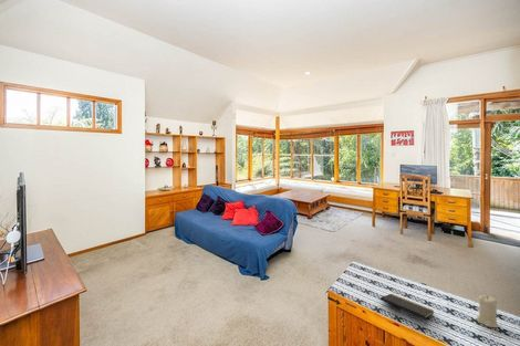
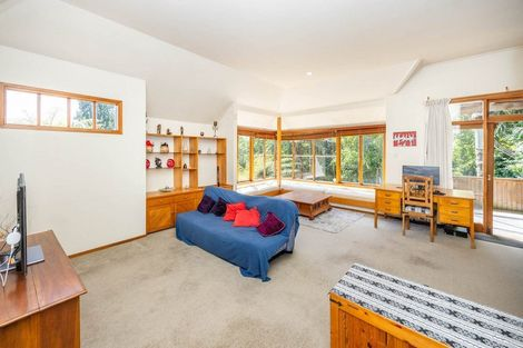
- notepad [379,293,435,325]
- candle [476,294,500,328]
